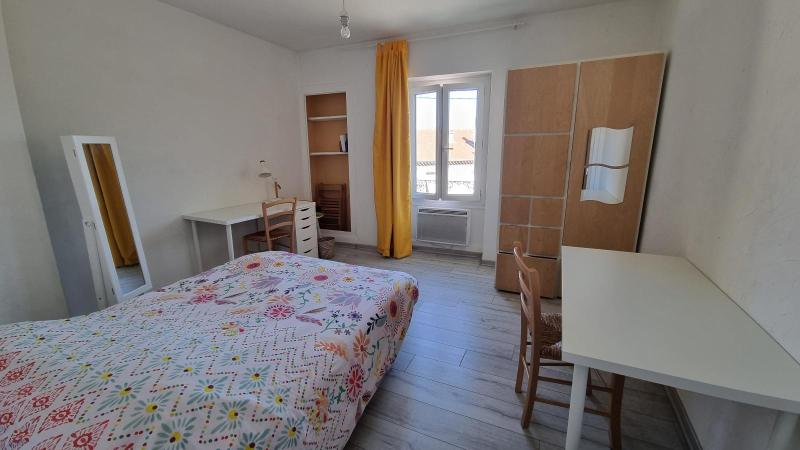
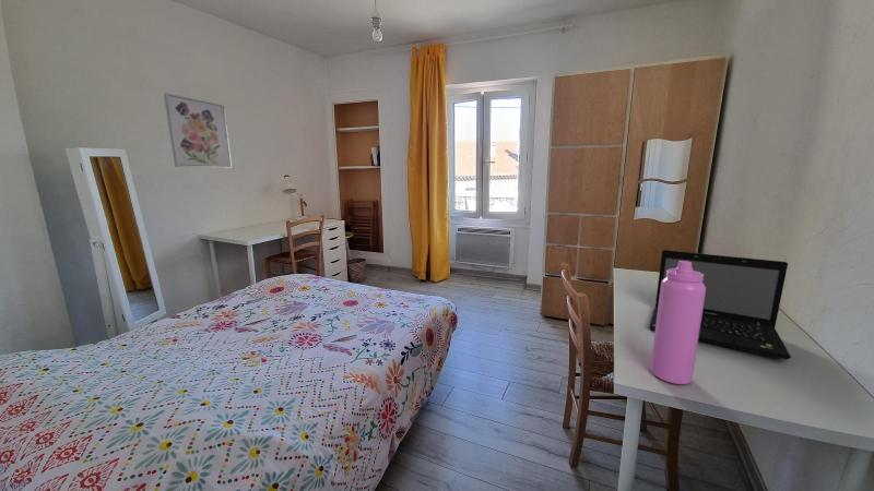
+ wall art [163,92,233,169]
+ laptop [649,249,792,361]
+ water bottle [649,261,706,385]
